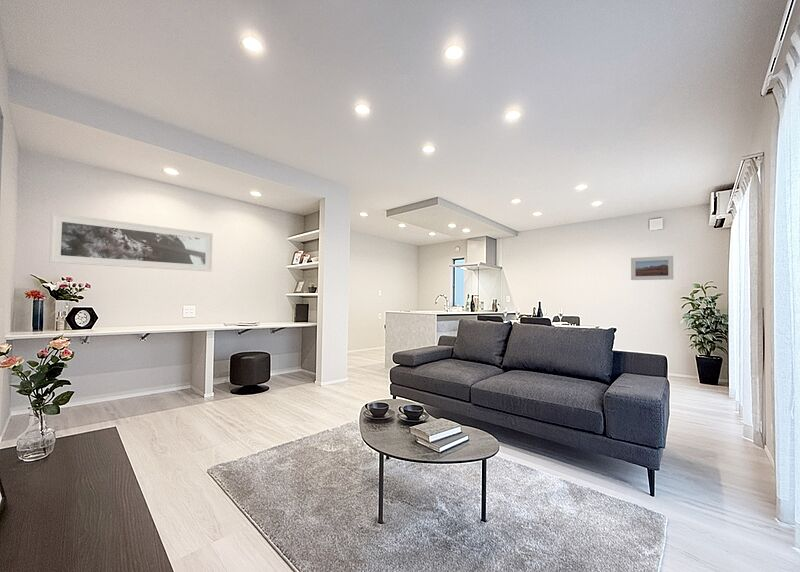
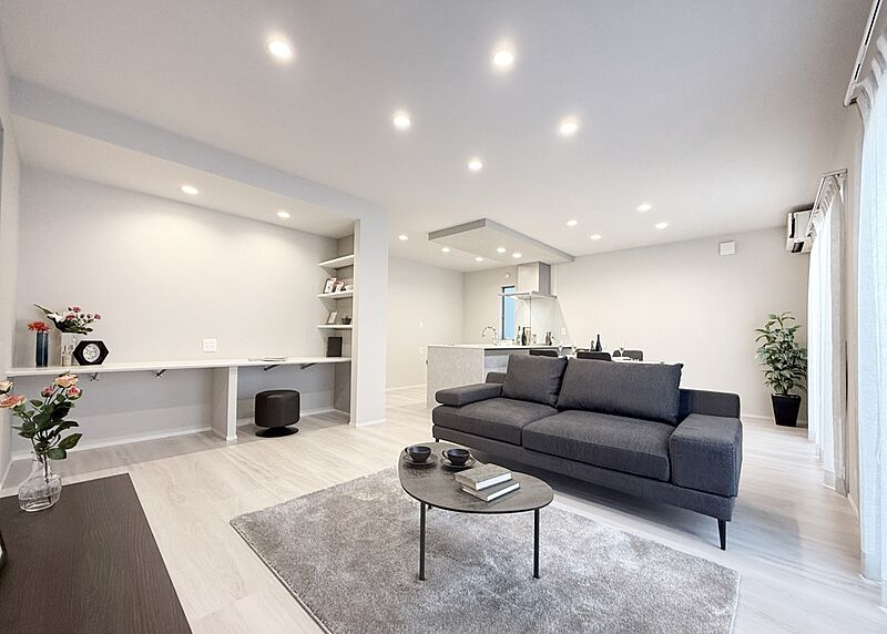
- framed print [630,255,674,281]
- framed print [48,212,214,273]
